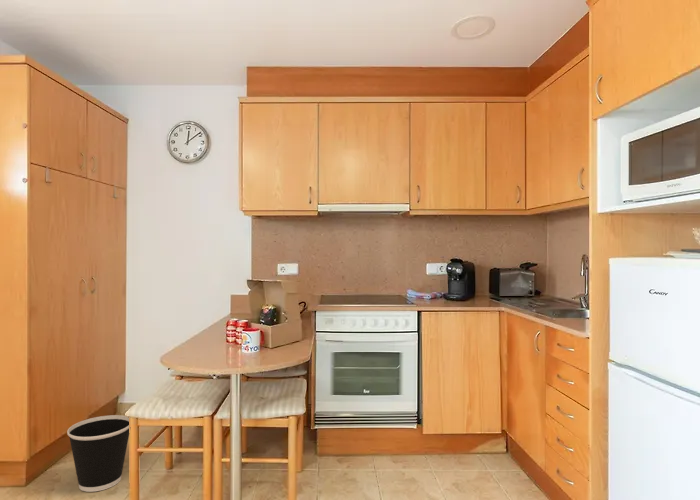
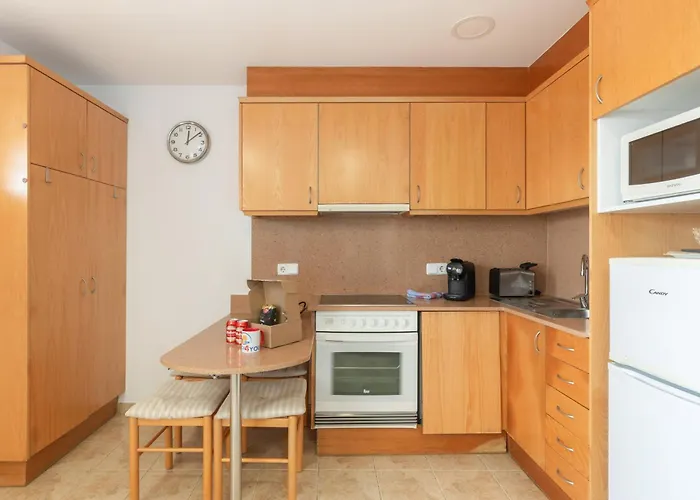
- wastebasket [66,414,130,493]
